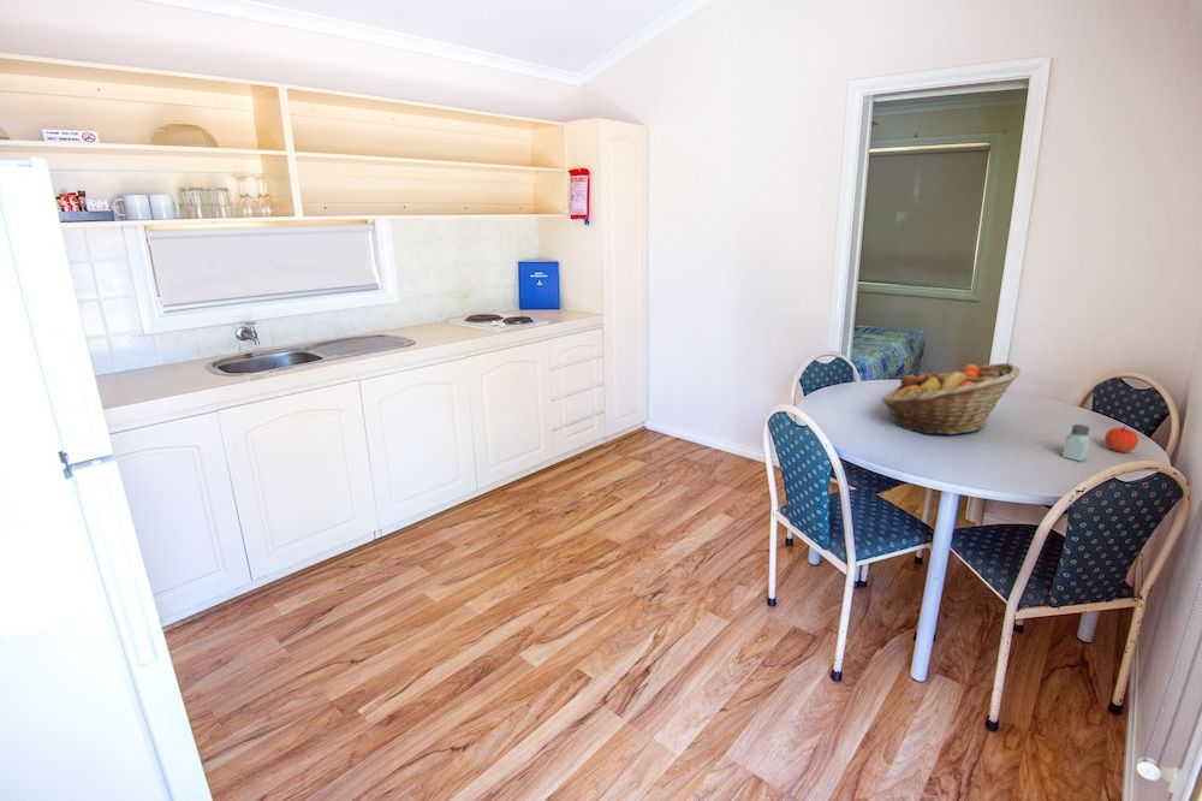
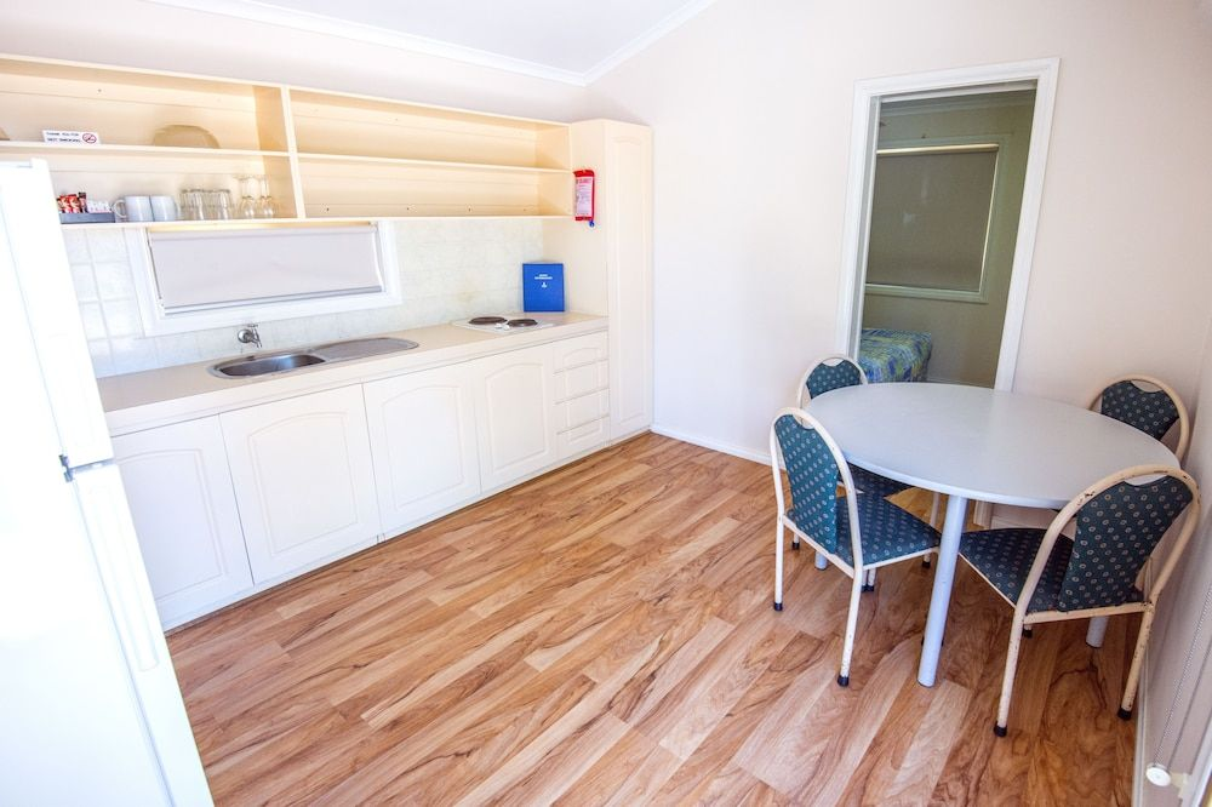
- apple [1103,425,1139,453]
- saltshaker [1061,423,1093,462]
- fruit basket [880,362,1022,435]
